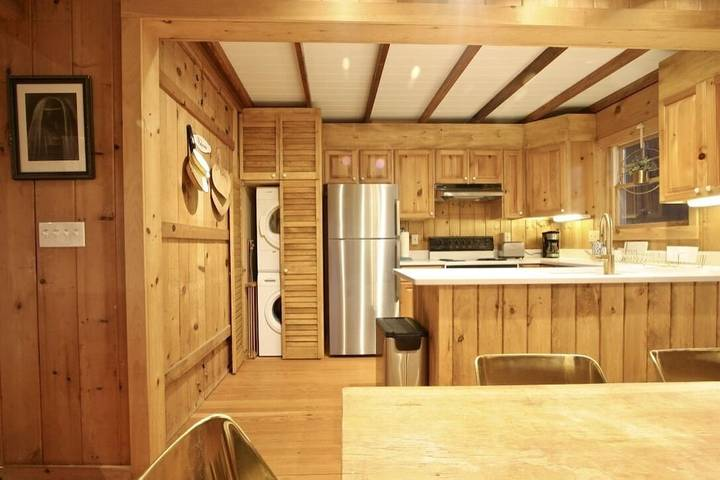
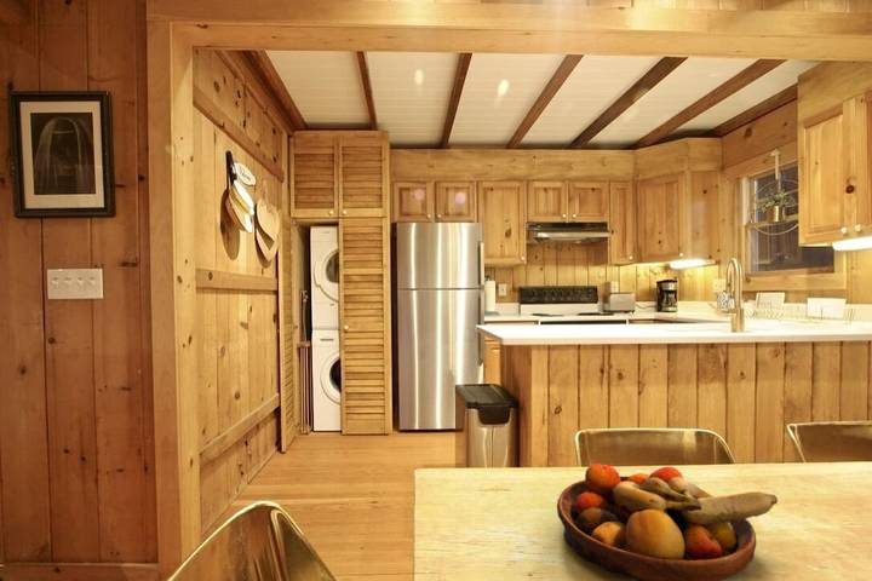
+ fruit bowl [556,462,779,581]
